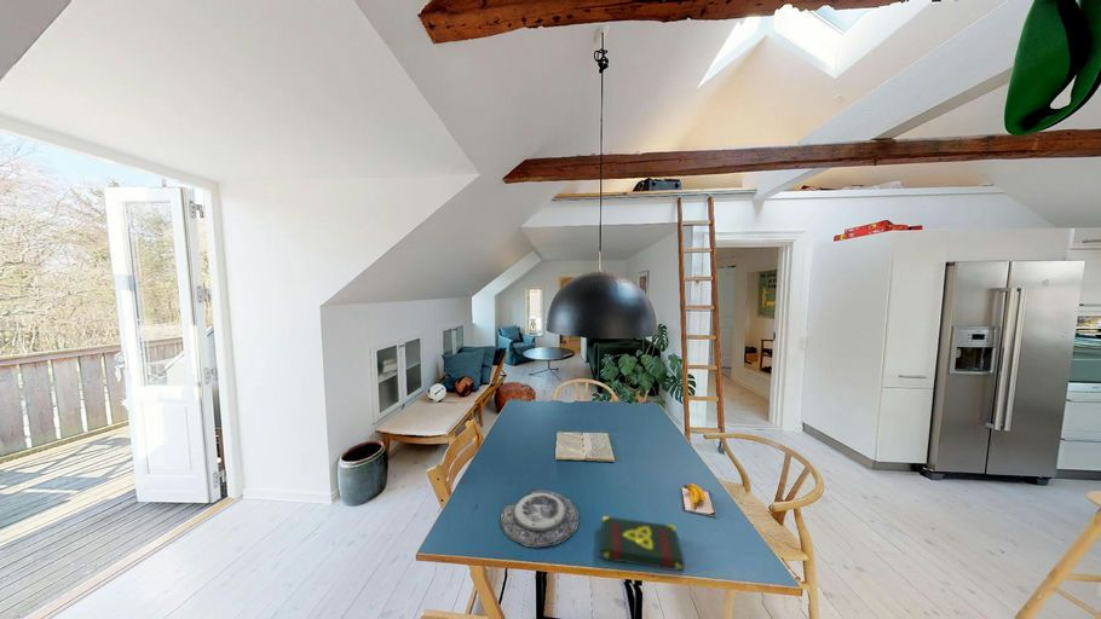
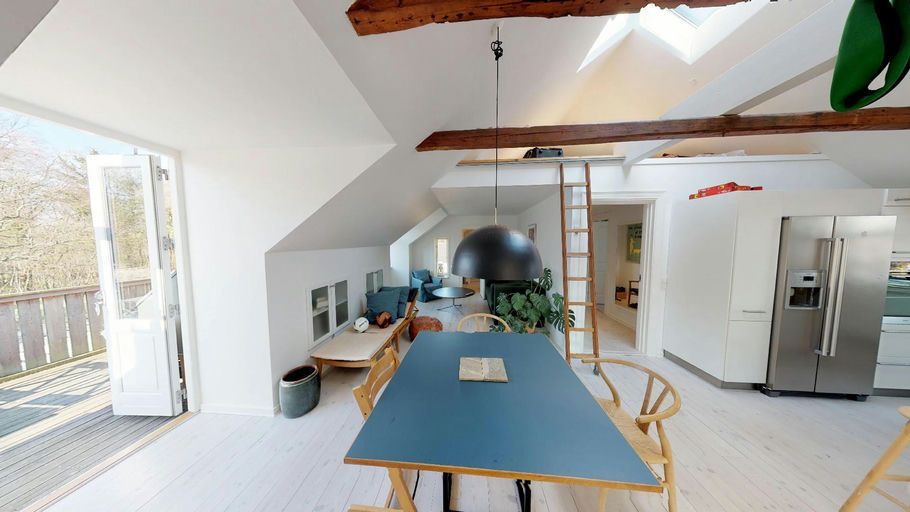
- book [600,515,685,572]
- banana [679,482,717,517]
- plate [500,488,580,548]
